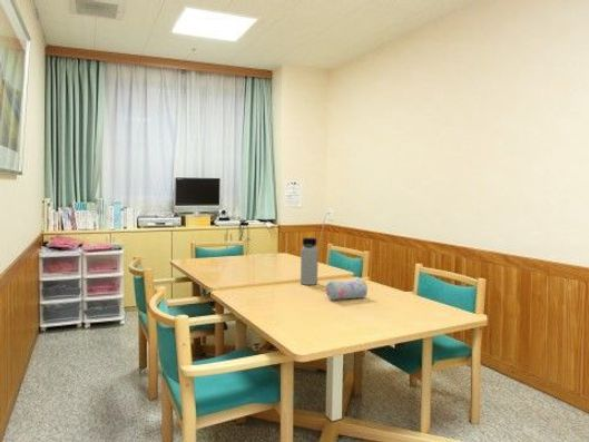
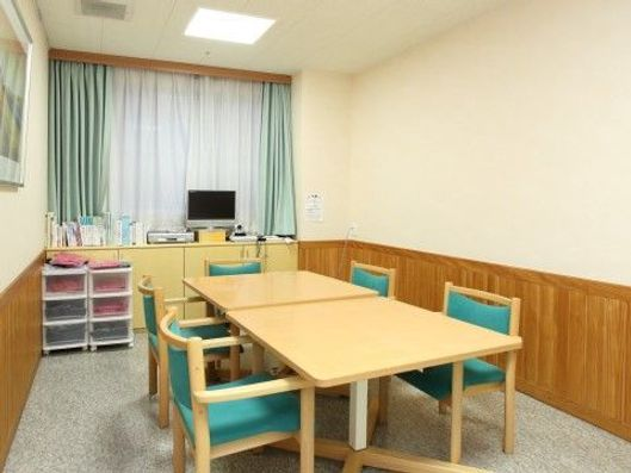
- water bottle [300,237,320,286]
- pencil case [325,277,369,301]
